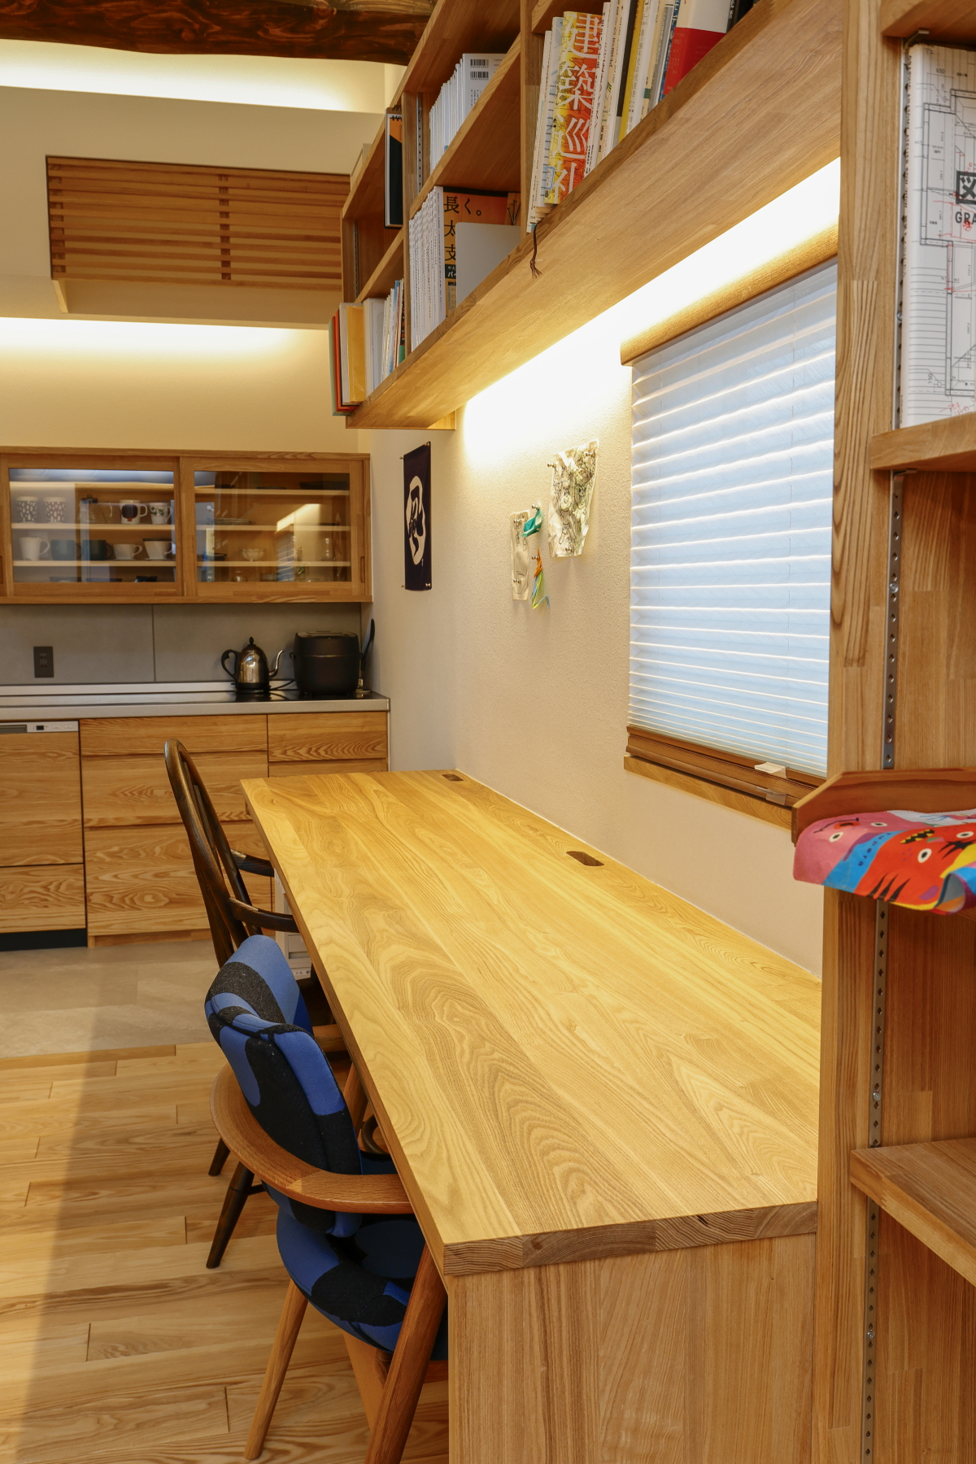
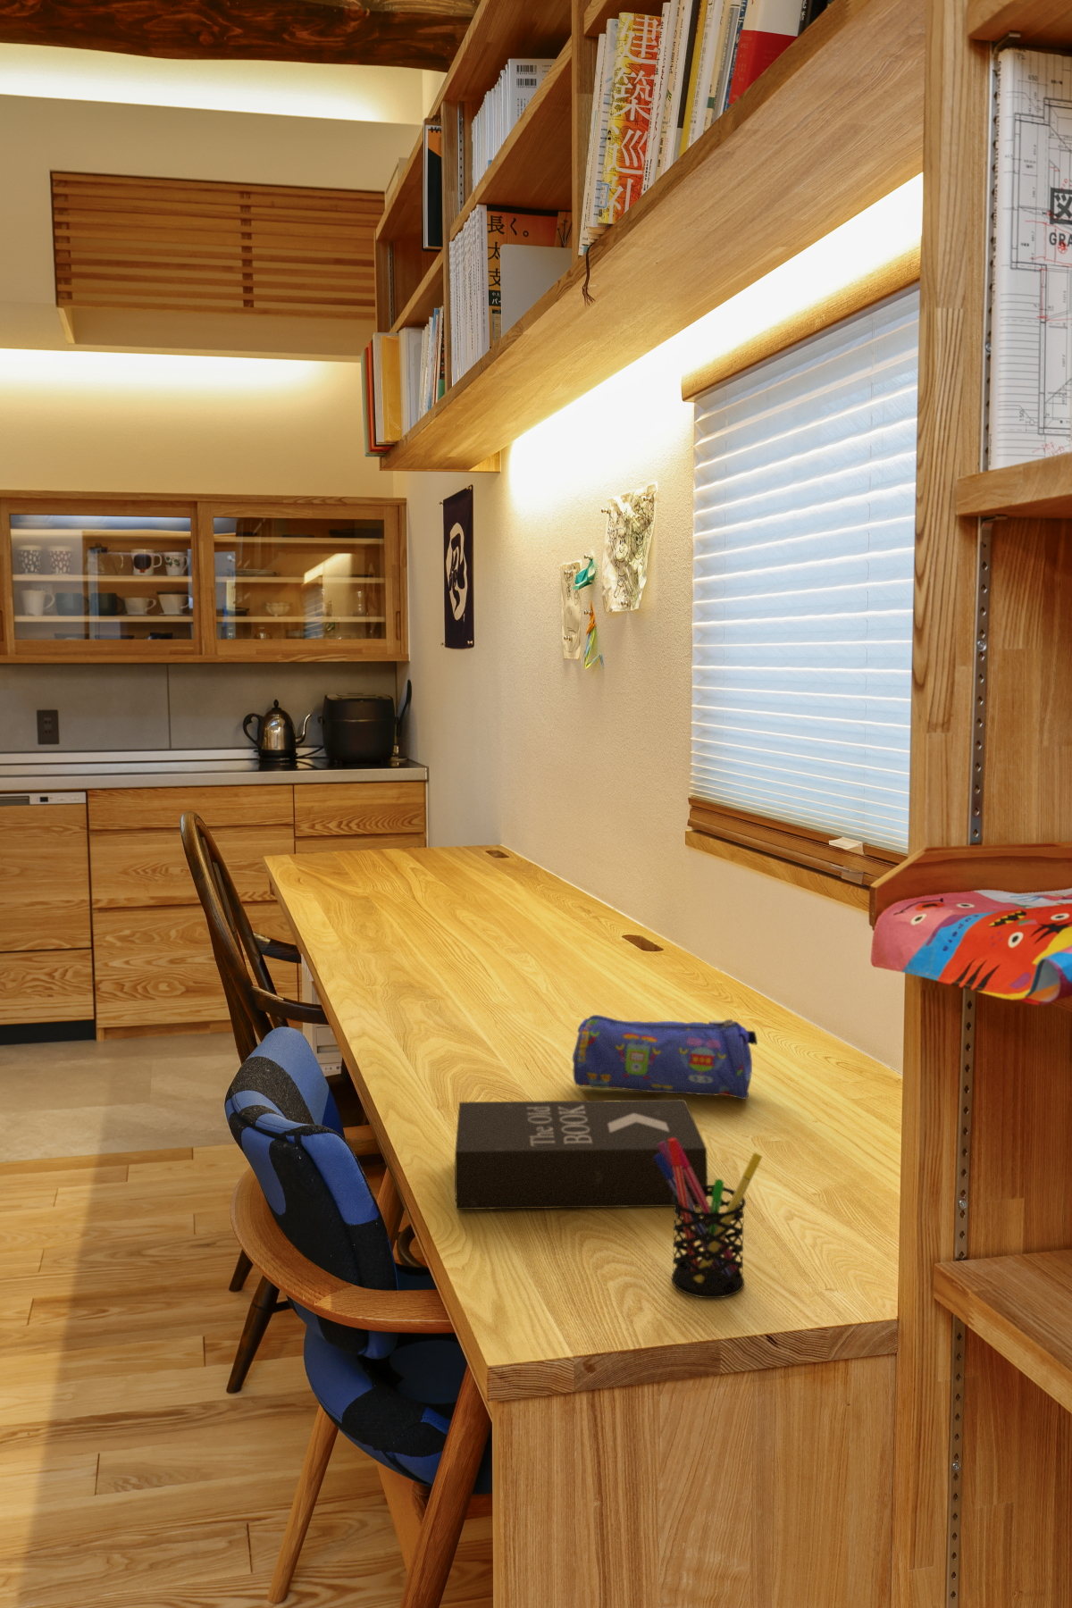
+ book [453,1098,708,1211]
+ pen holder [654,1138,763,1299]
+ pencil case [572,1013,759,1101]
